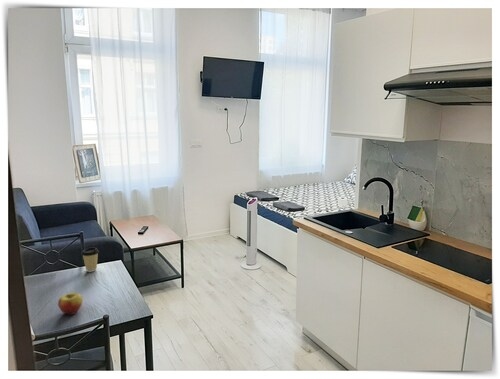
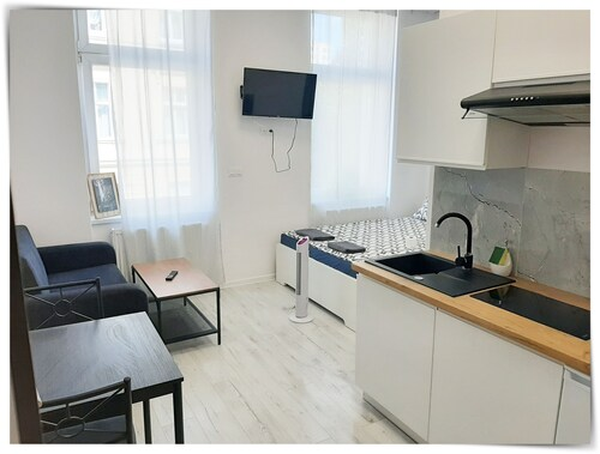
- coffee cup [80,246,100,273]
- apple [57,292,84,315]
